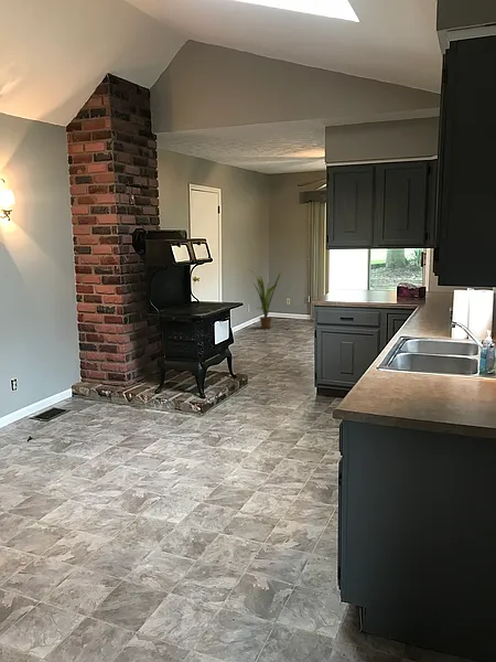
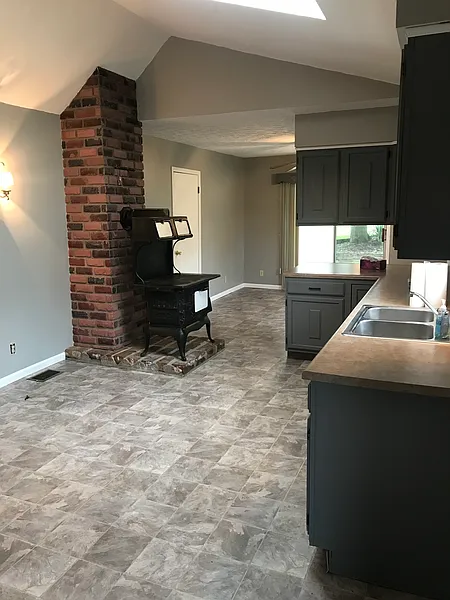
- house plant [249,269,283,330]
